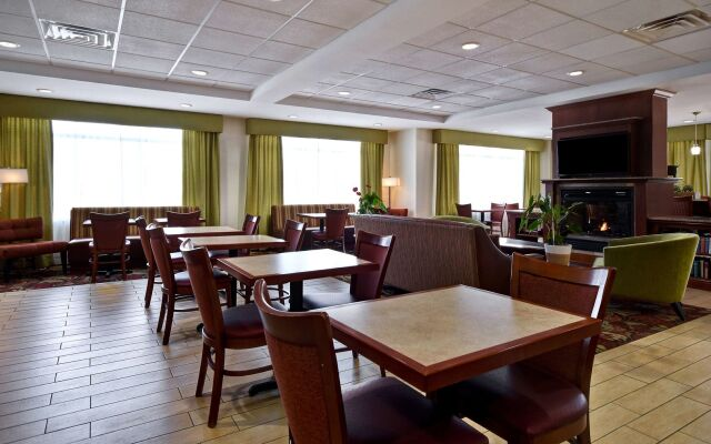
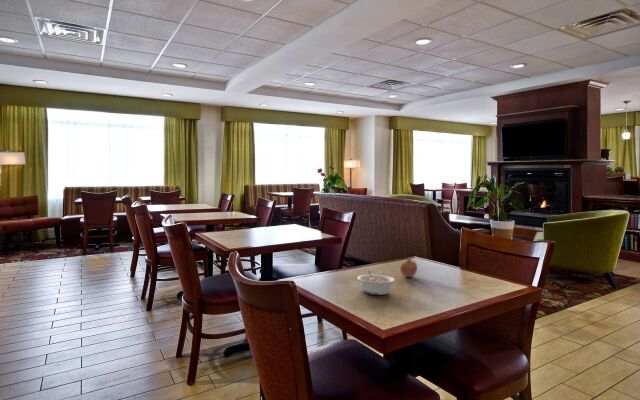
+ fruit [399,256,418,278]
+ legume [356,269,396,296]
